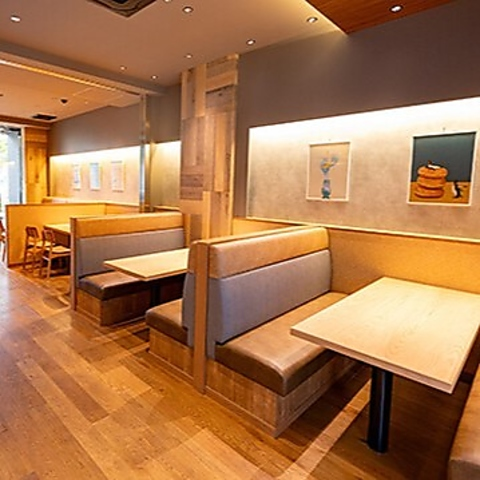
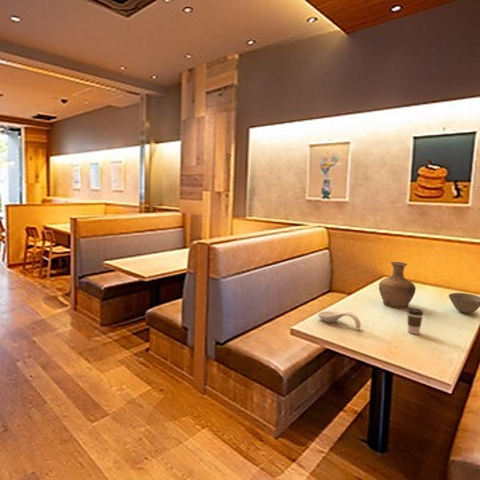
+ spoon rest [317,310,362,330]
+ bowl [448,292,480,314]
+ coffee cup [406,307,424,335]
+ vase [378,261,417,309]
